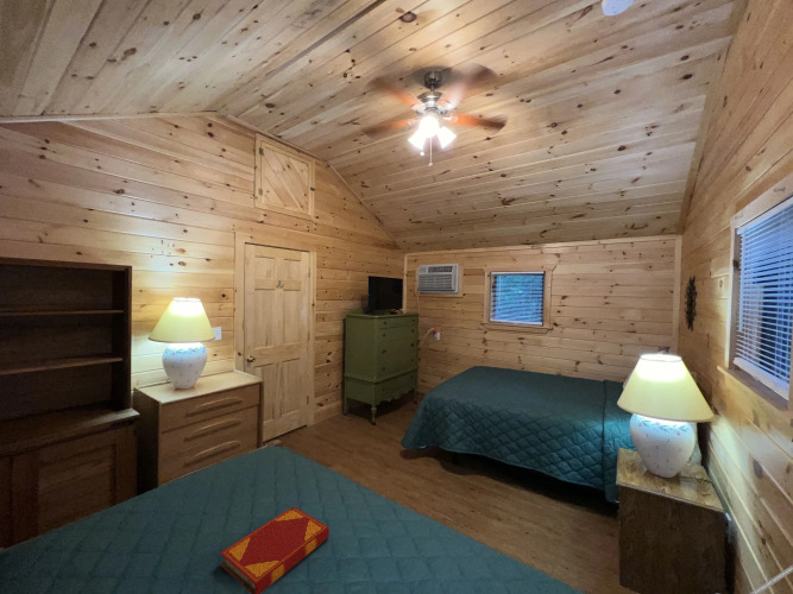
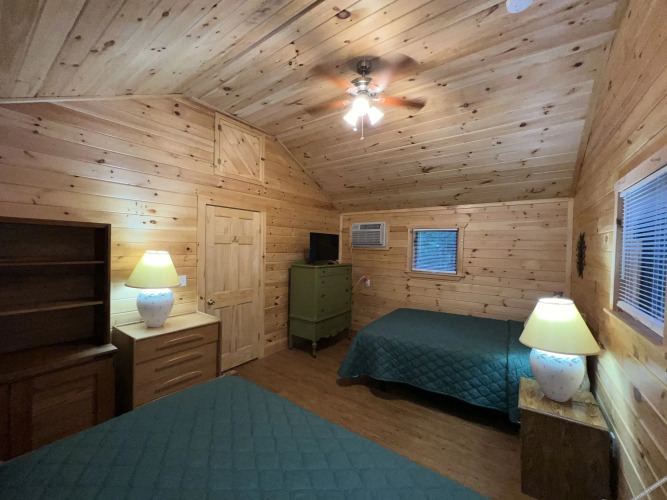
- hardback book [219,505,331,594]
